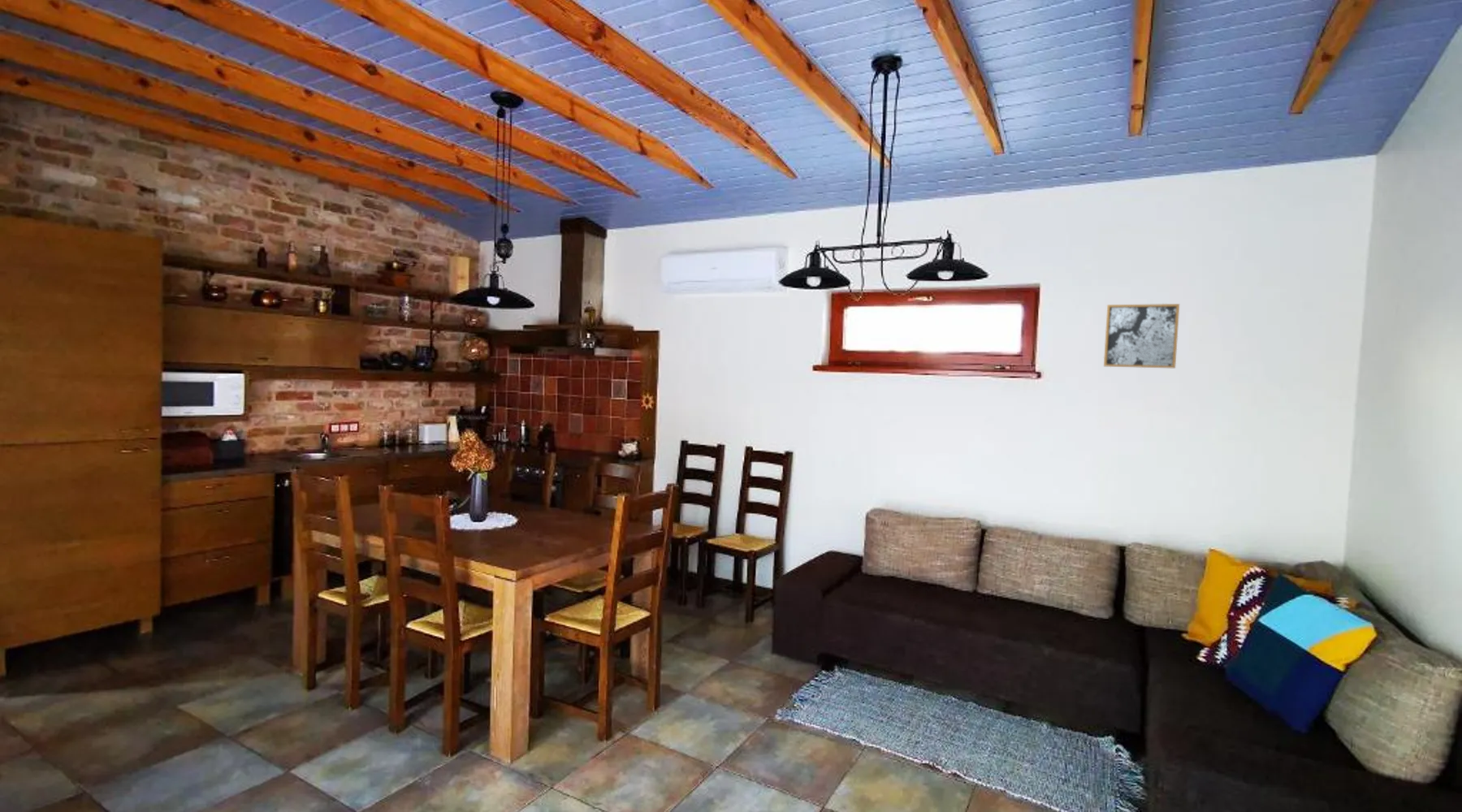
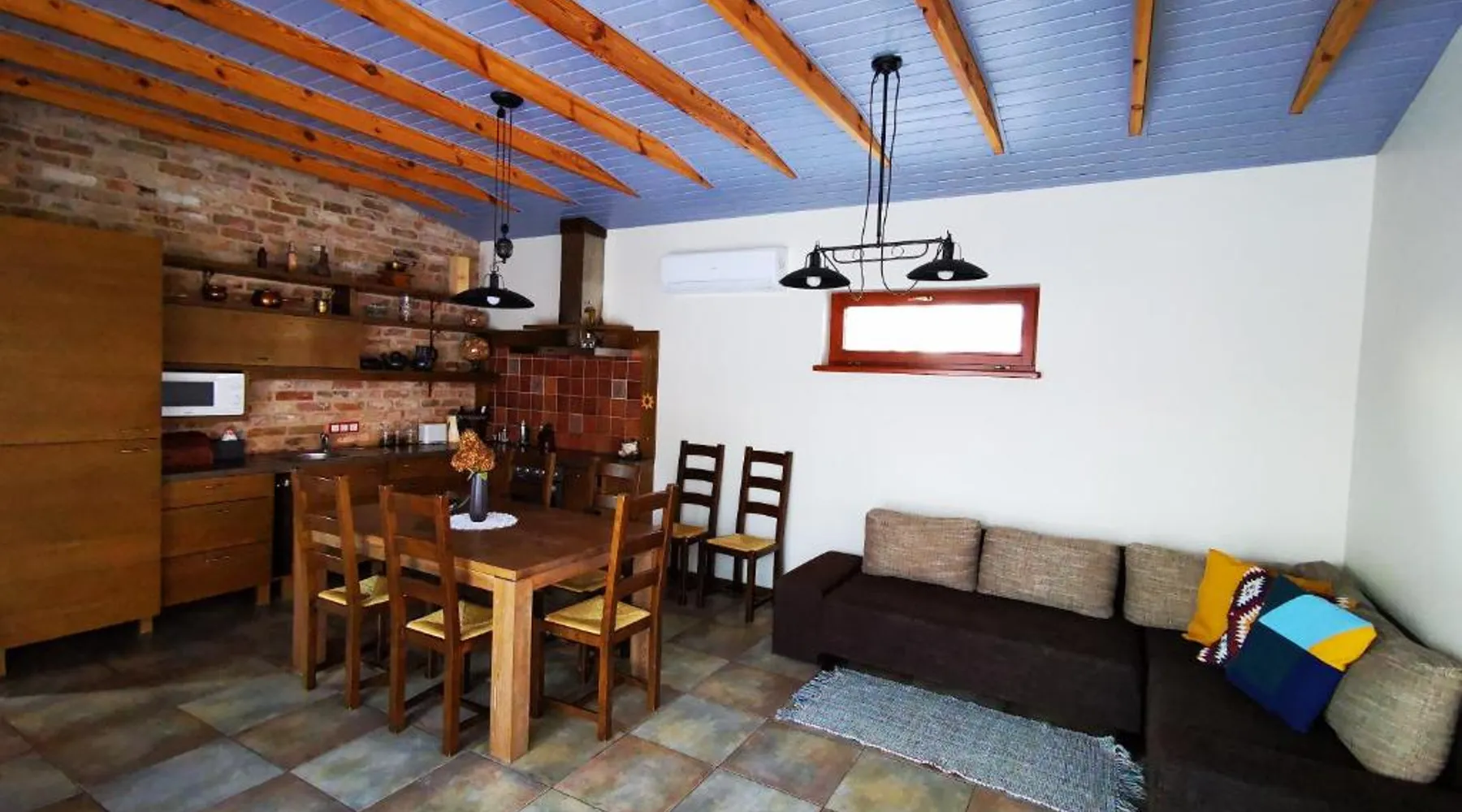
- wall art [1103,303,1180,369]
